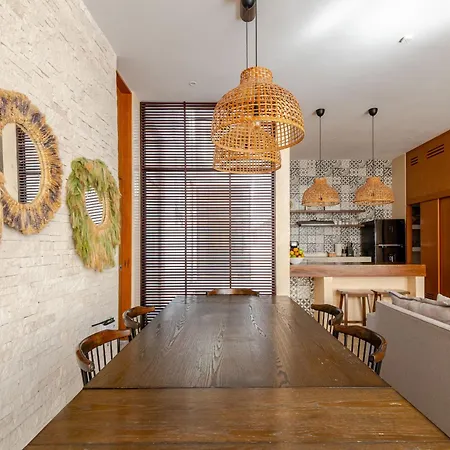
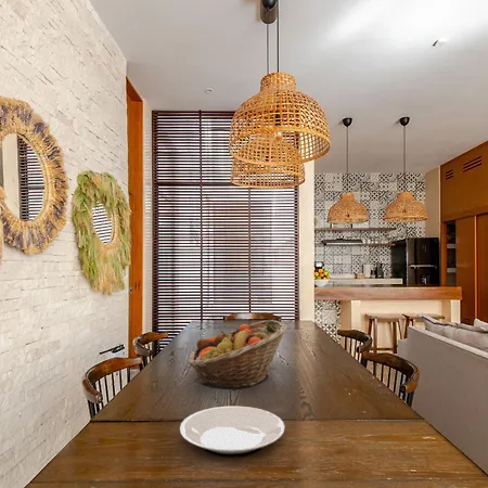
+ fruit basket [188,319,288,390]
+ plate [179,404,286,459]
